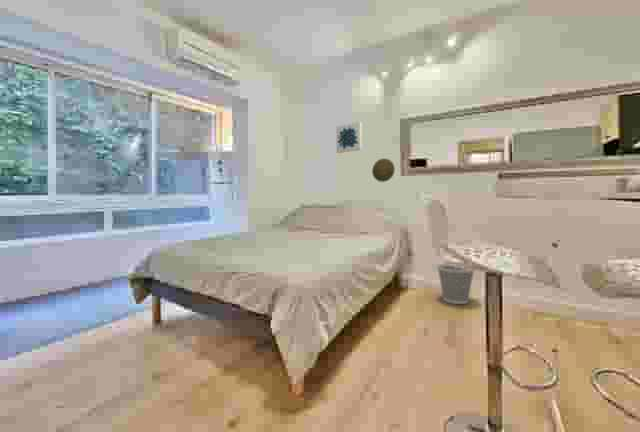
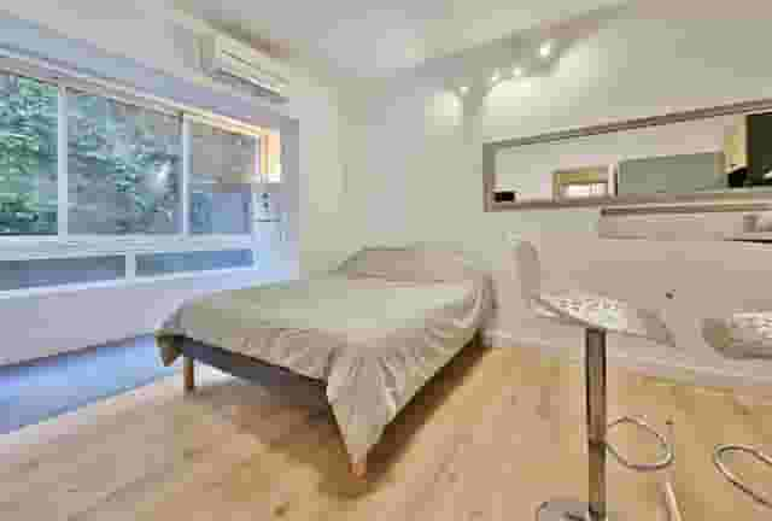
- wall art [335,121,363,154]
- decorative plate [371,157,396,183]
- wastebasket [436,263,475,305]
